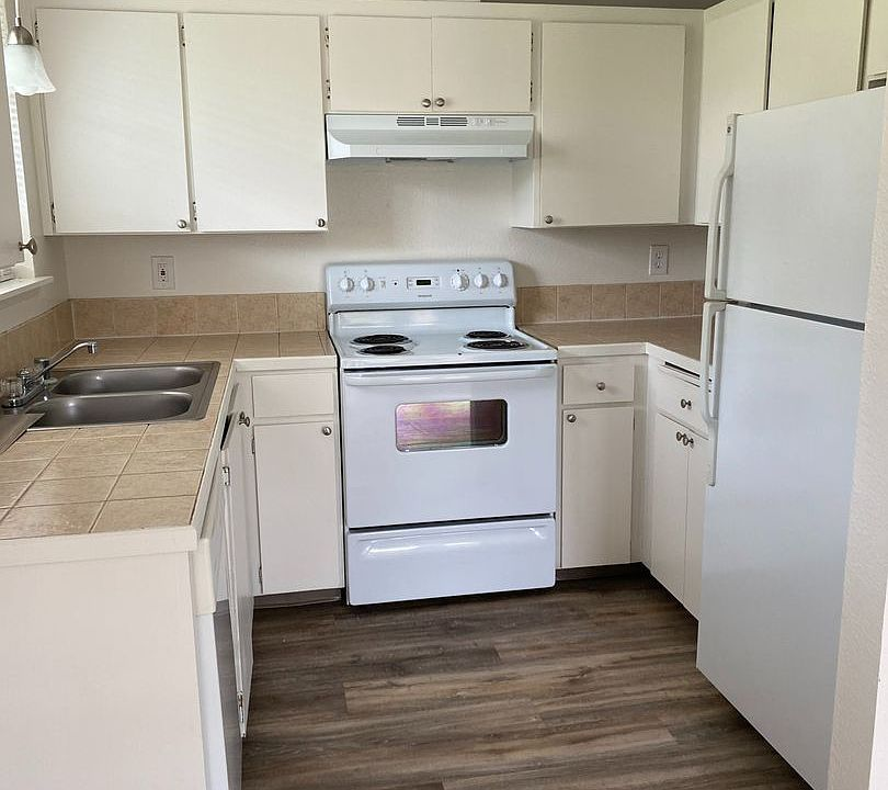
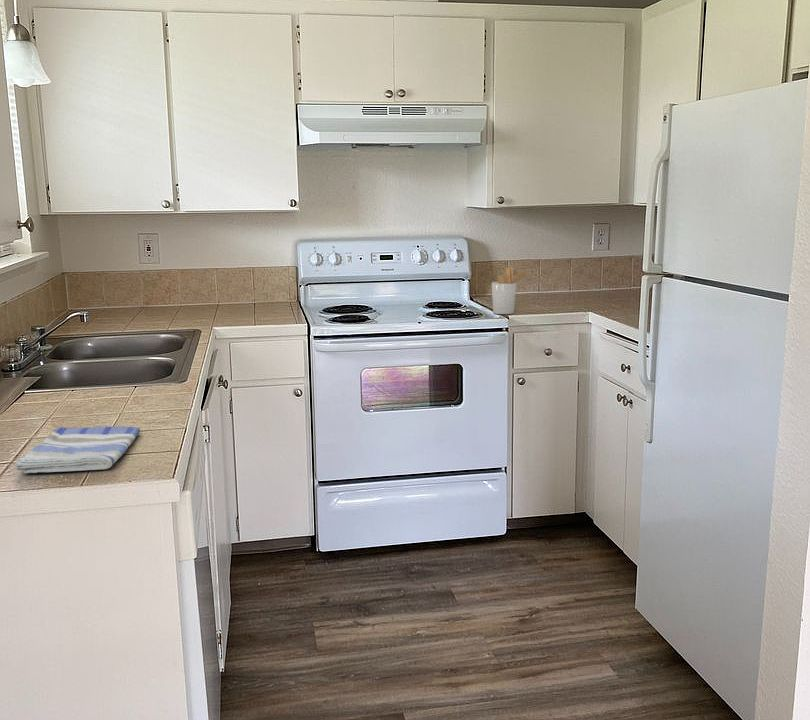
+ utensil holder [491,266,530,315]
+ dish towel [12,425,141,474]
